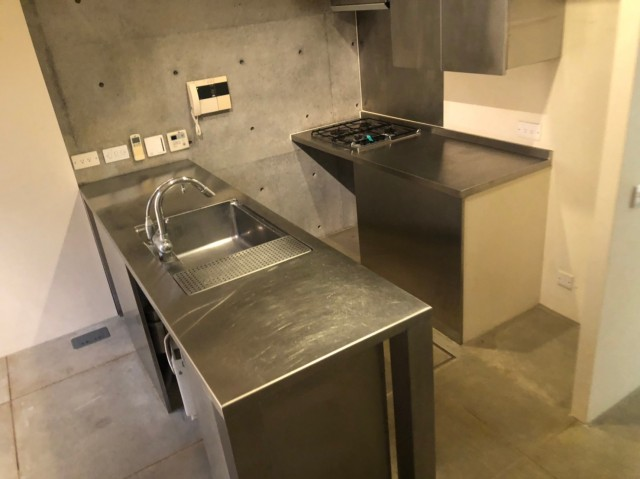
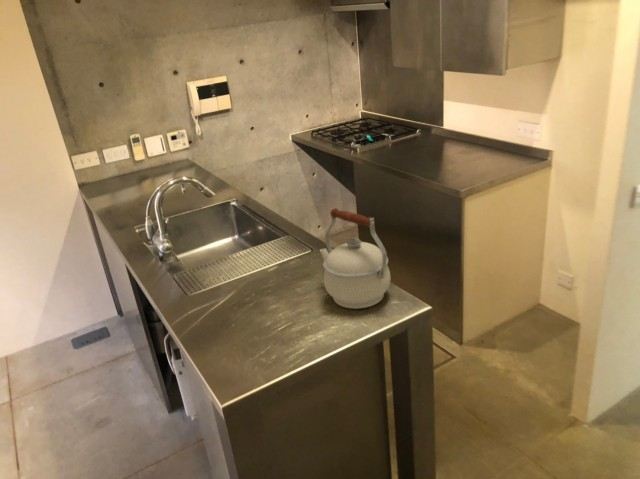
+ kettle [319,207,392,310]
